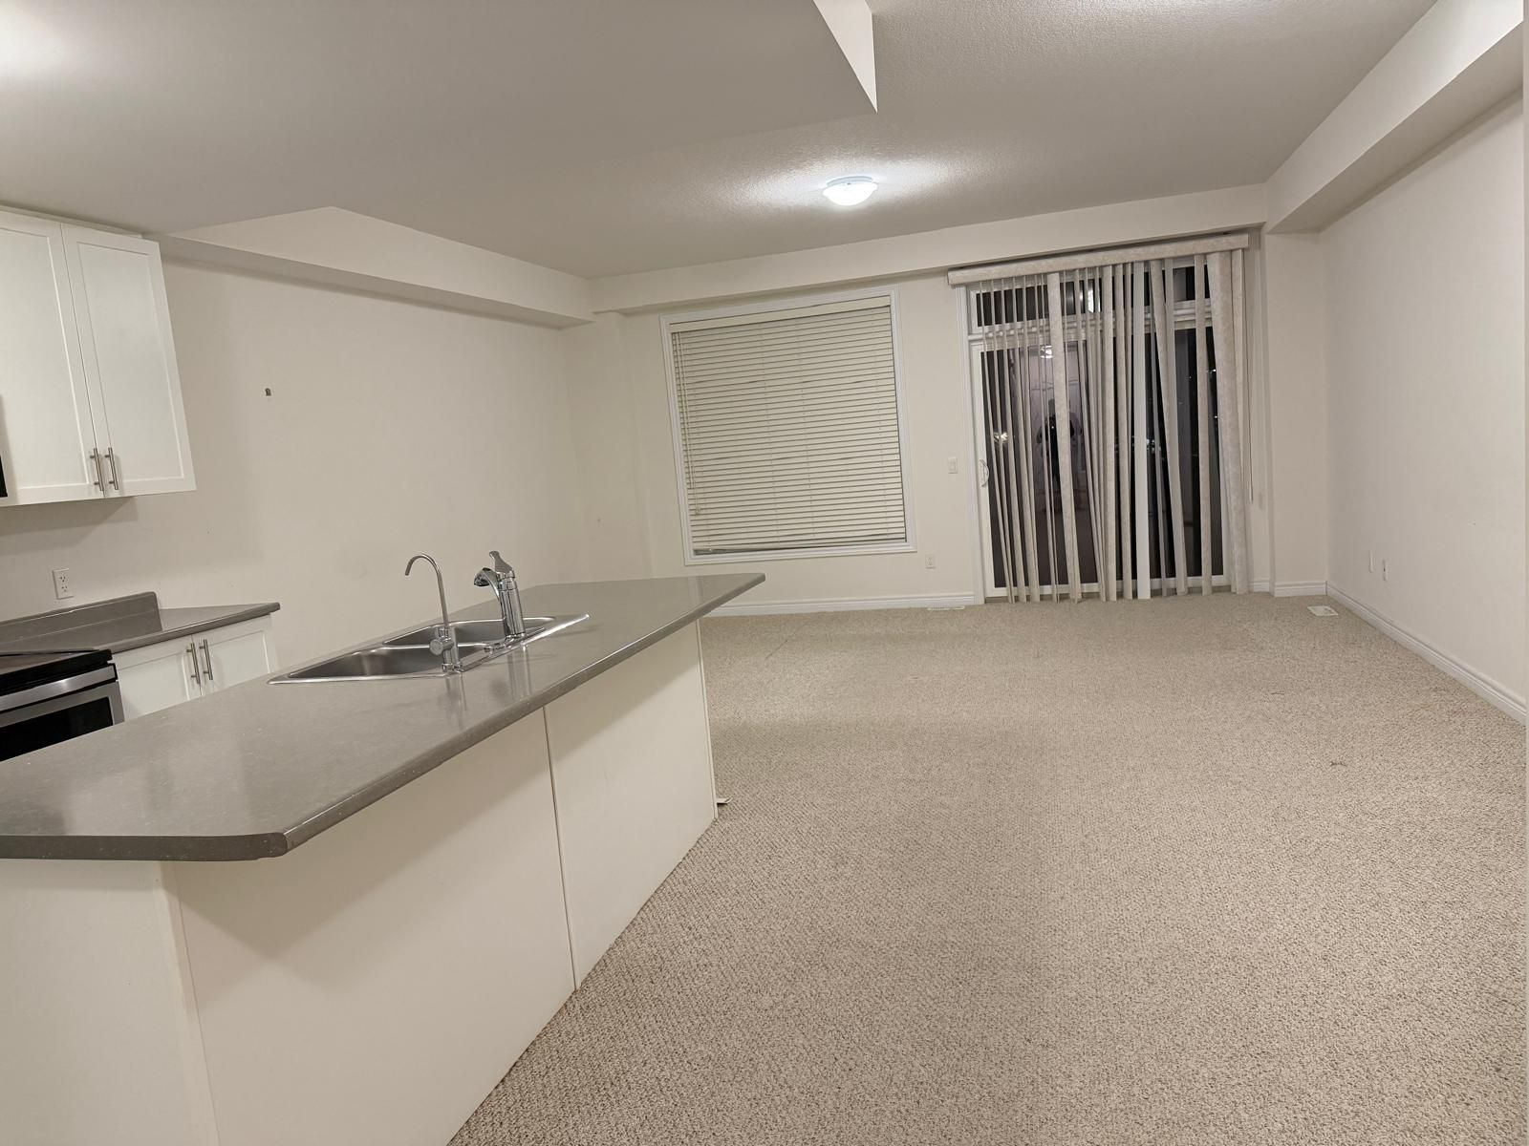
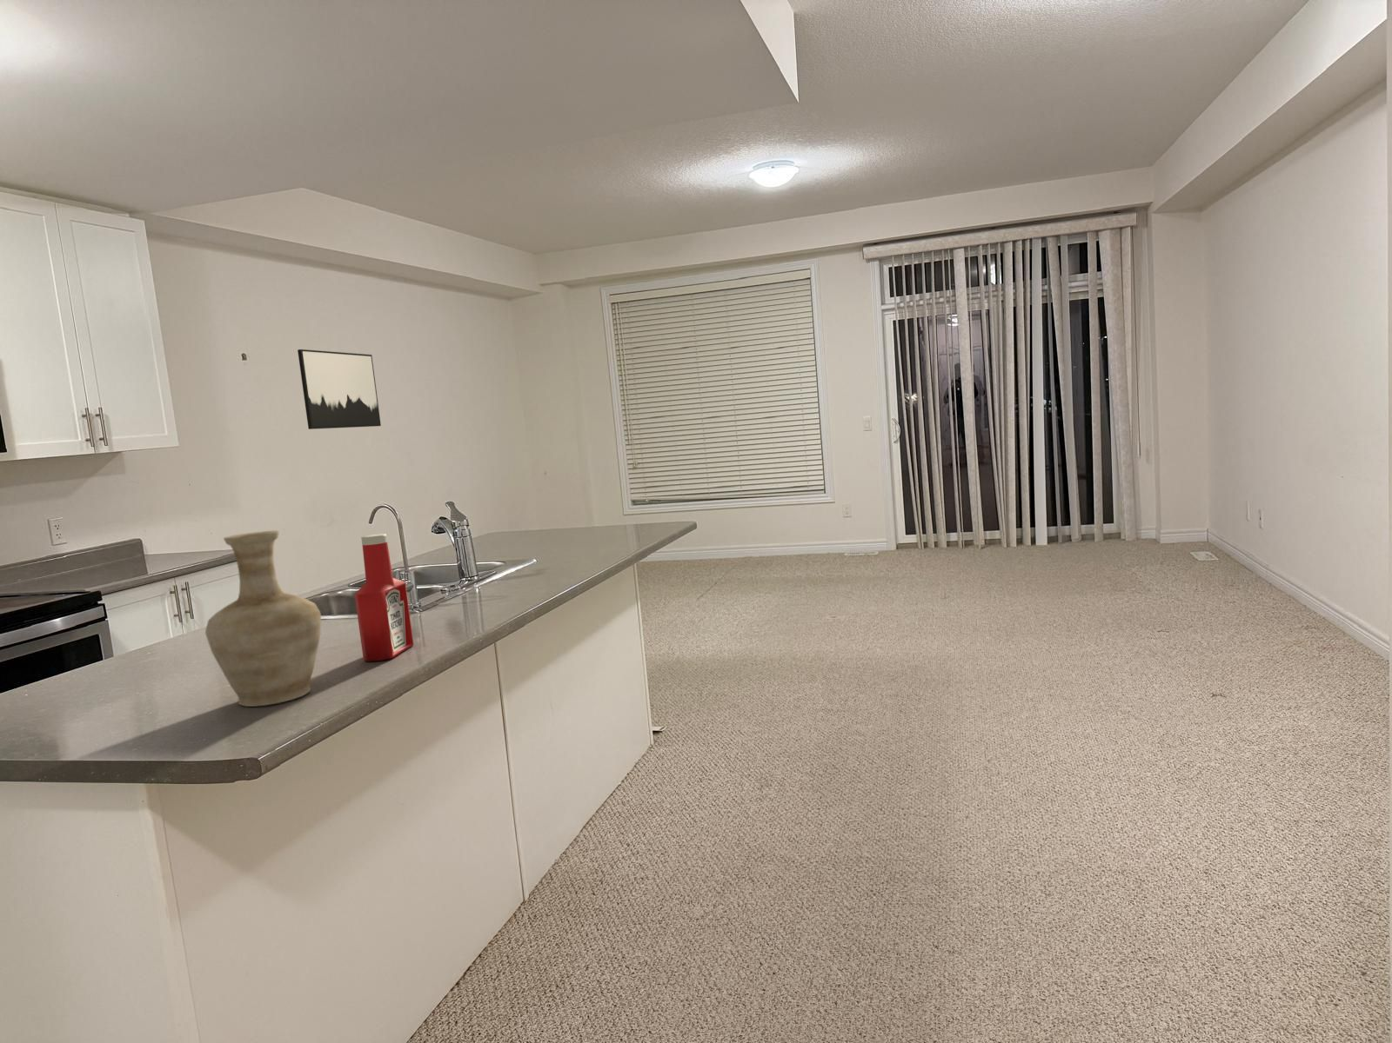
+ vase [205,530,322,708]
+ wall art [297,348,381,431]
+ soap bottle [354,532,414,663]
